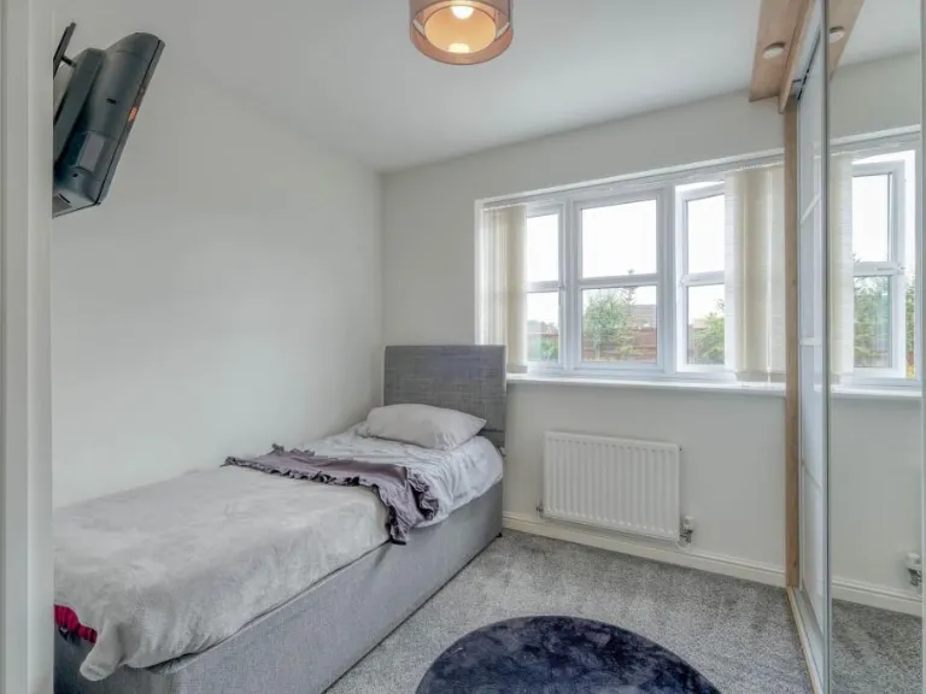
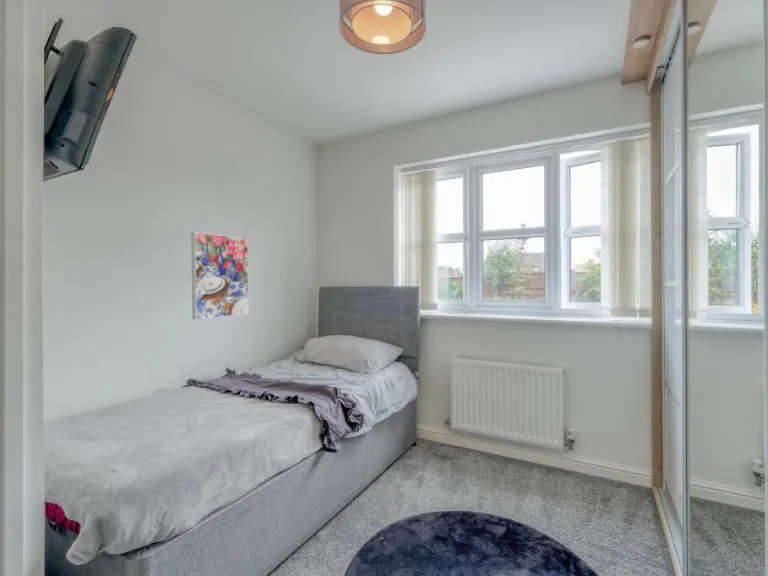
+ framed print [190,231,250,320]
